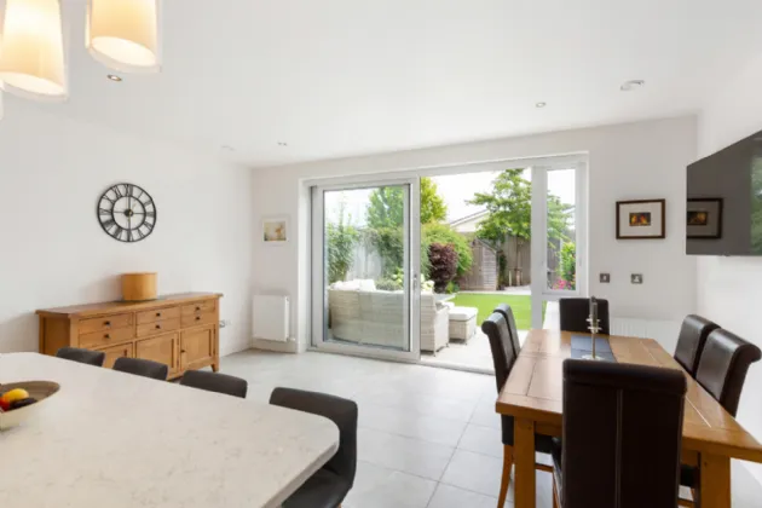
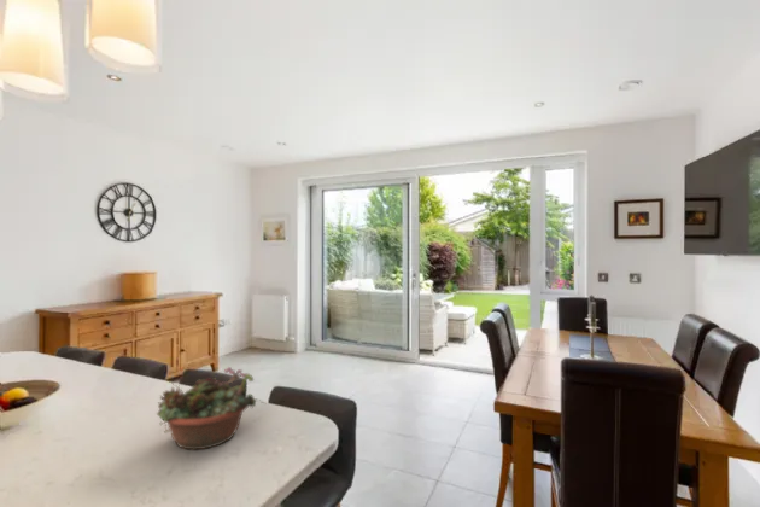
+ succulent planter [156,366,267,451]
